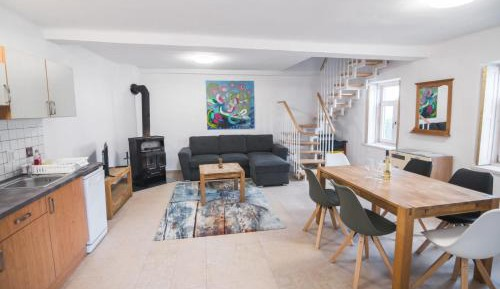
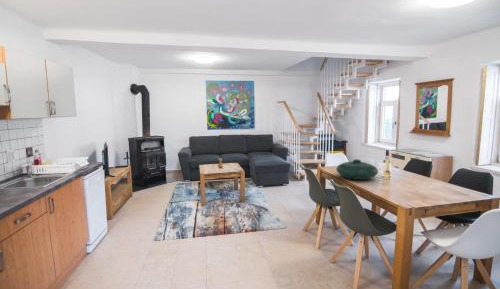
+ decorative bowl [335,158,379,181]
